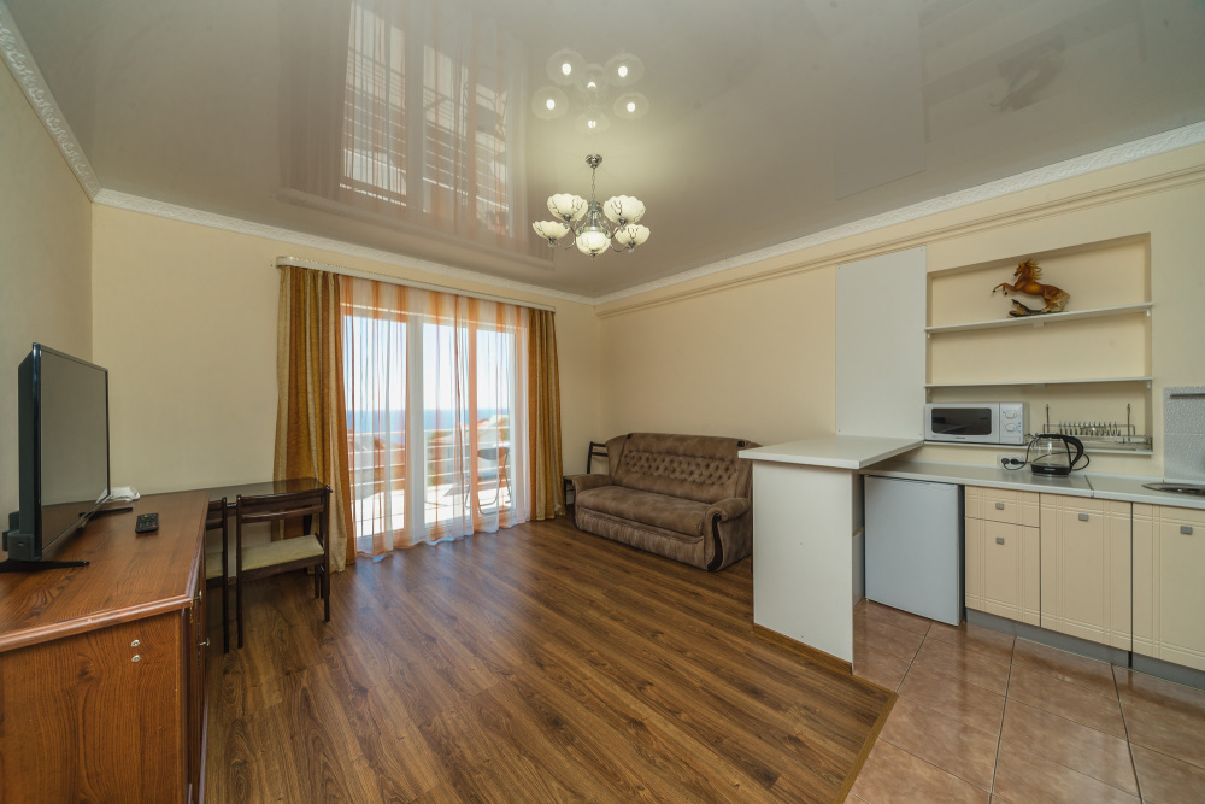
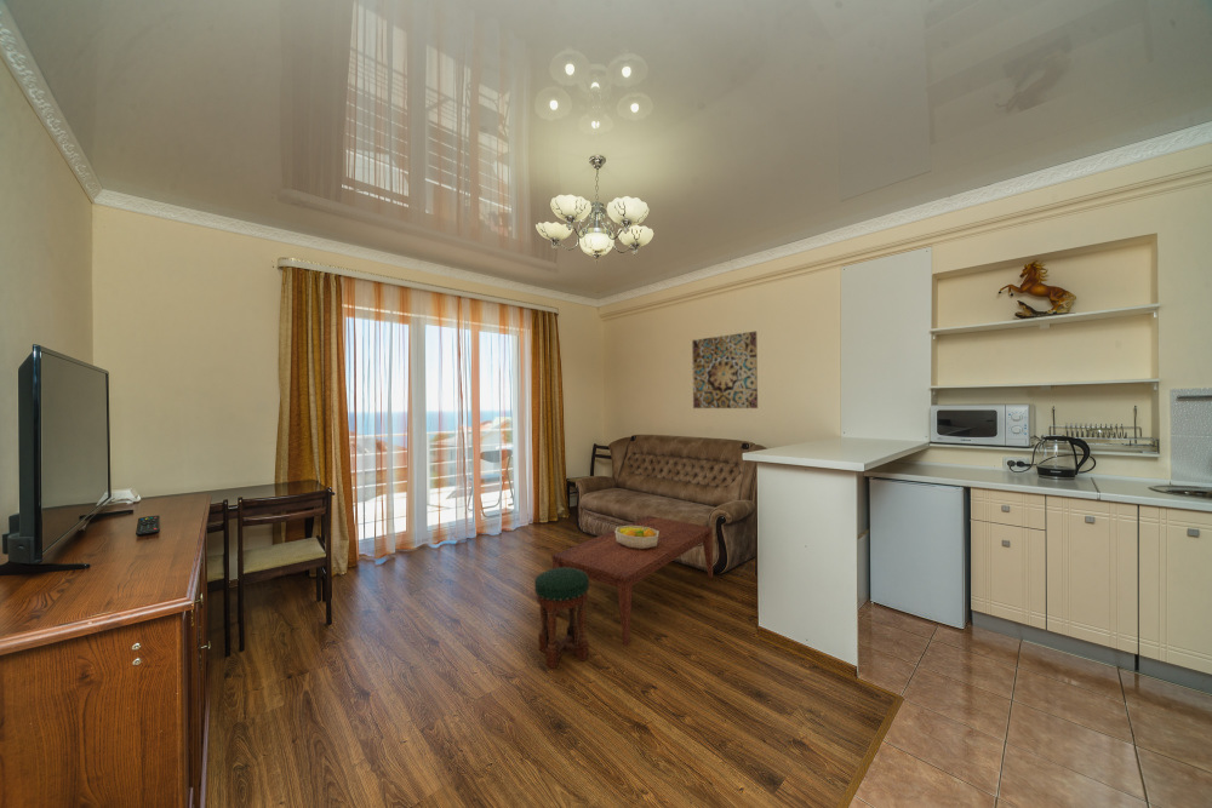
+ stool [533,568,590,670]
+ fruit bowl [616,525,658,549]
+ wall art [691,331,759,409]
+ coffee table [550,515,714,647]
